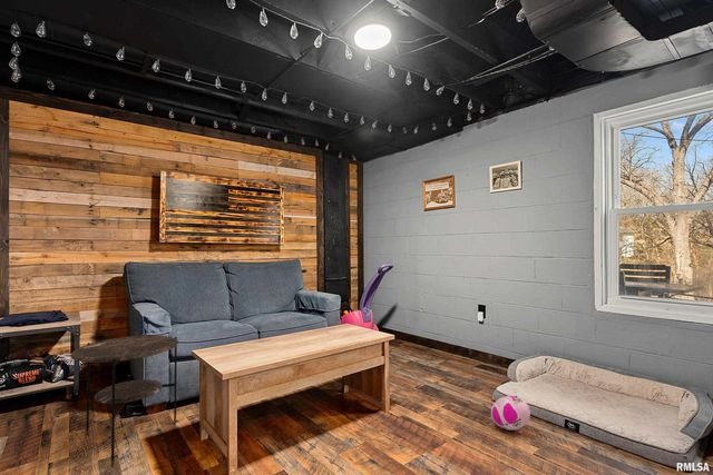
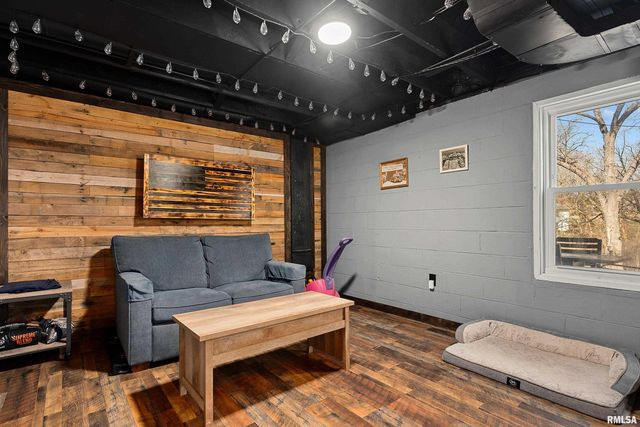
- side table [69,334,179,468]
- ball [490,395,531,434]
